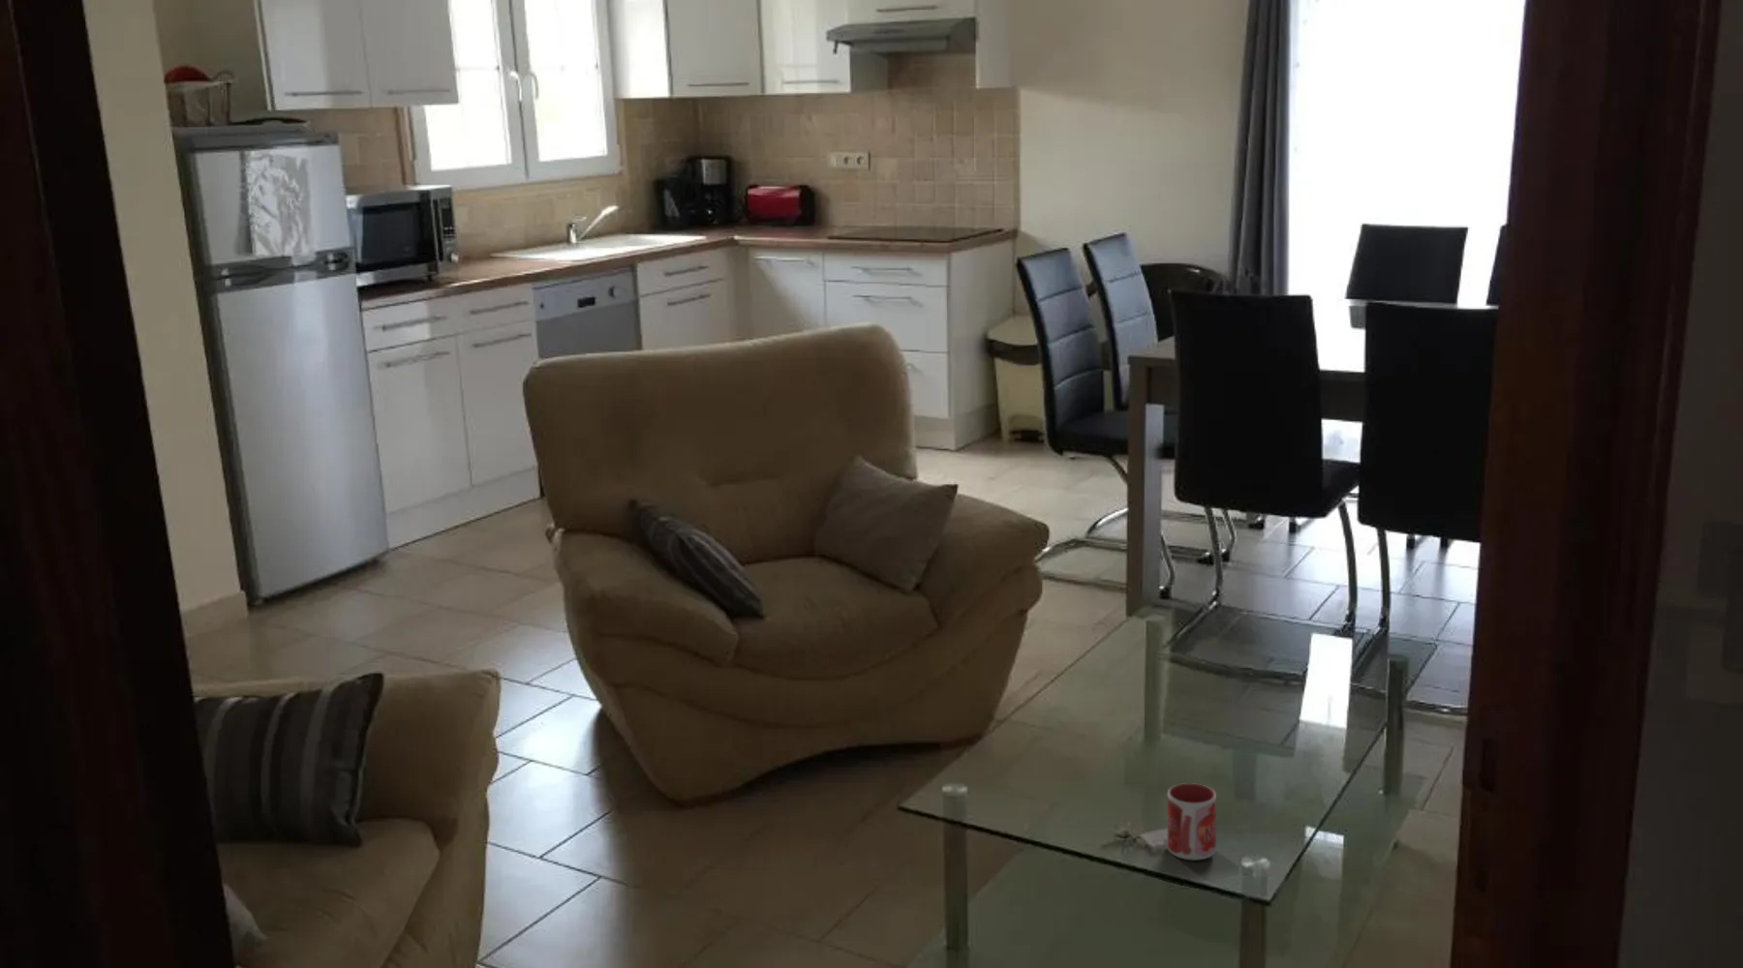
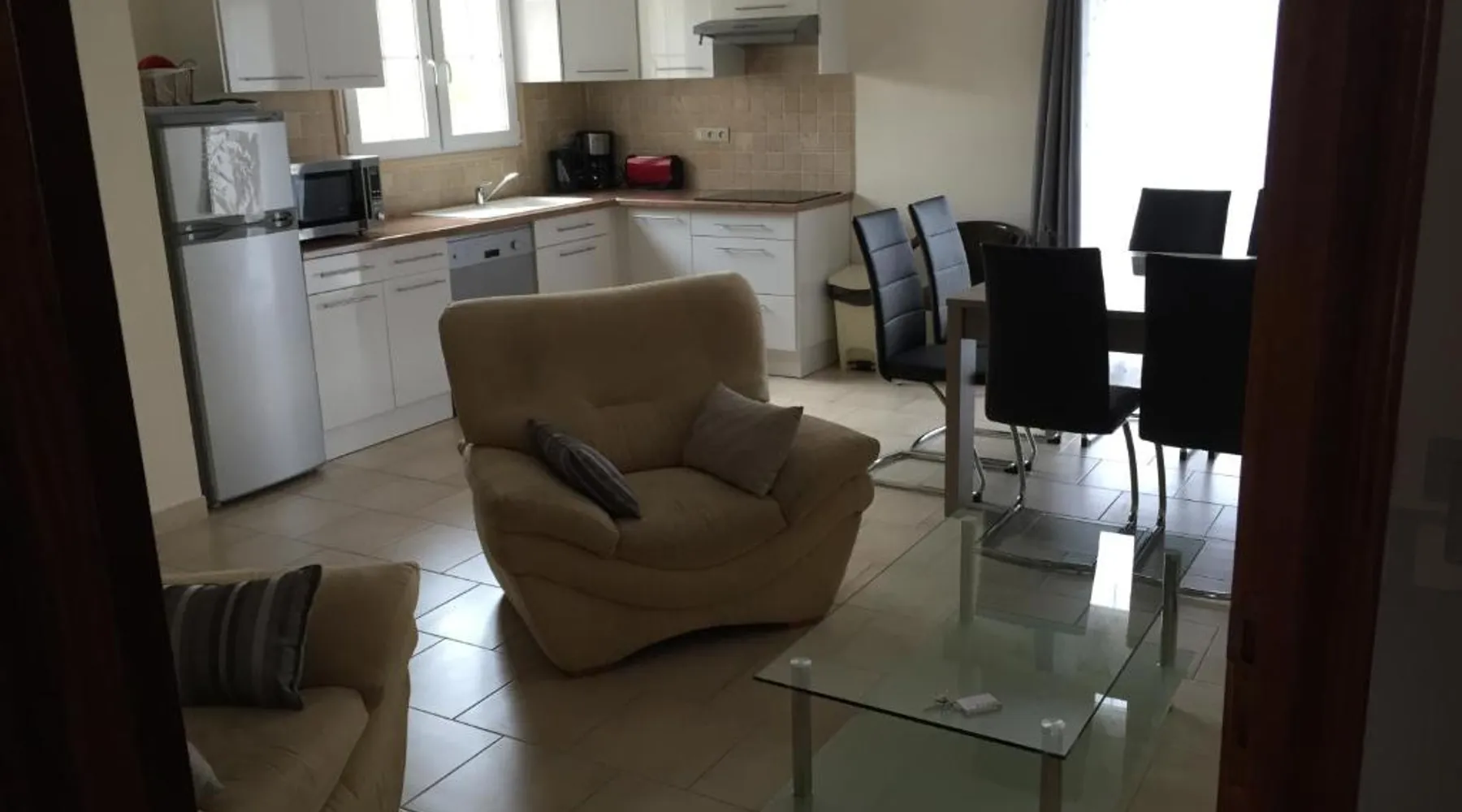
- mug [1167,782,1217,861]
